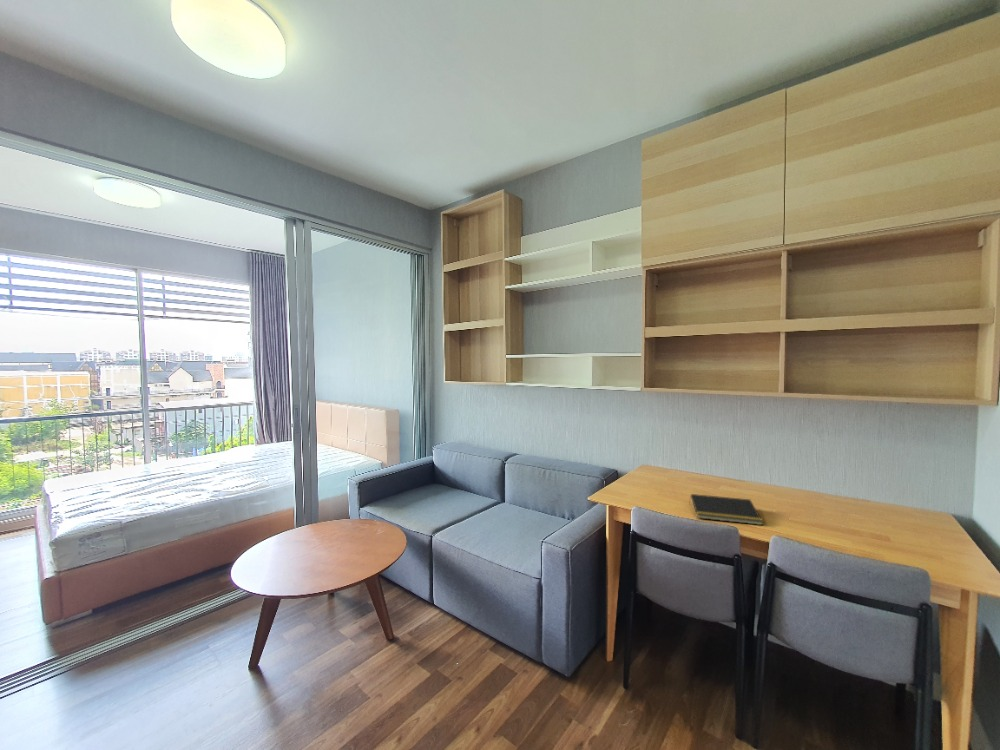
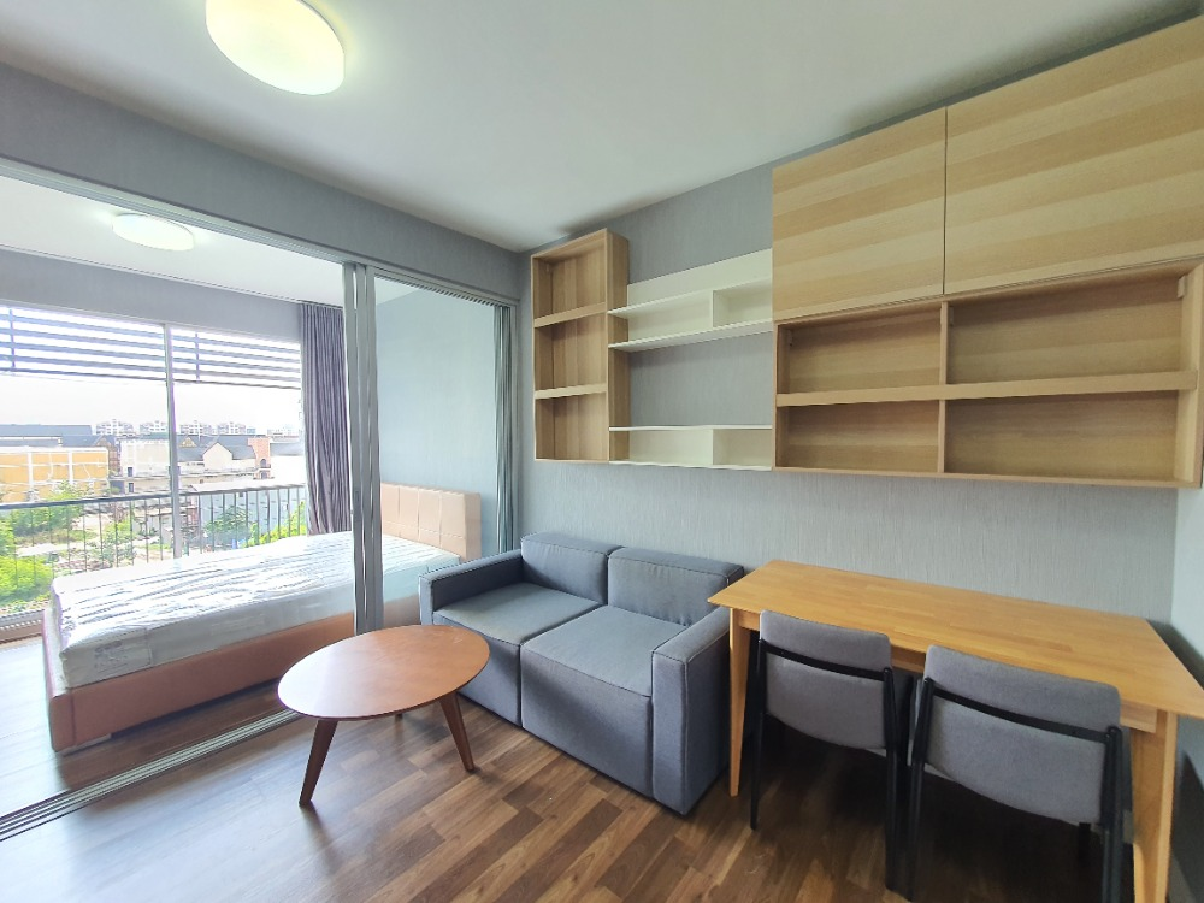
- notepad [688,493,764,526]
